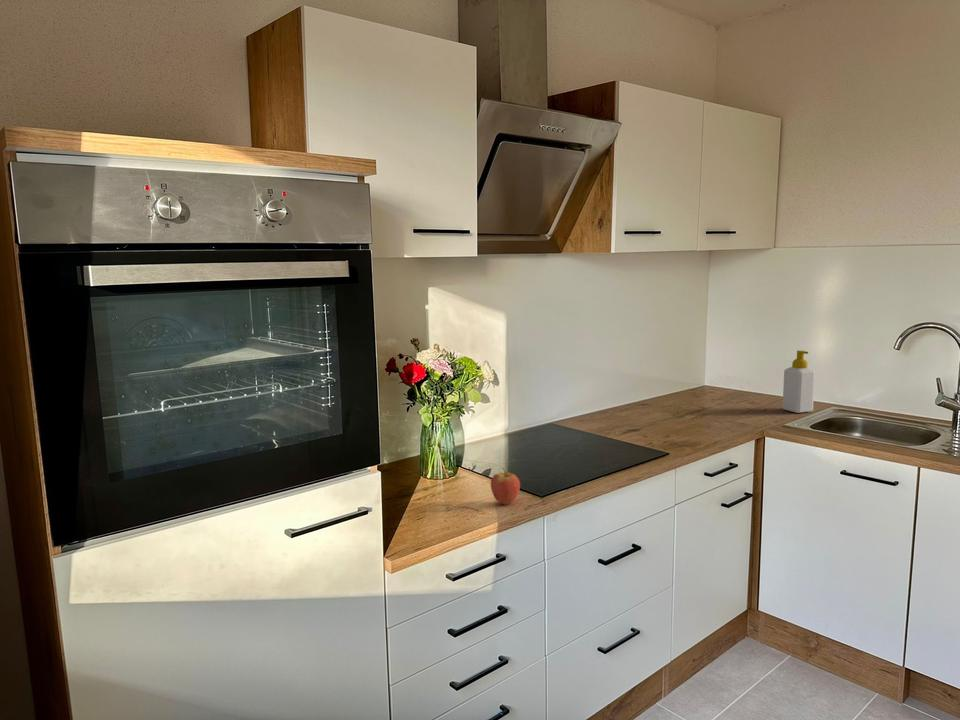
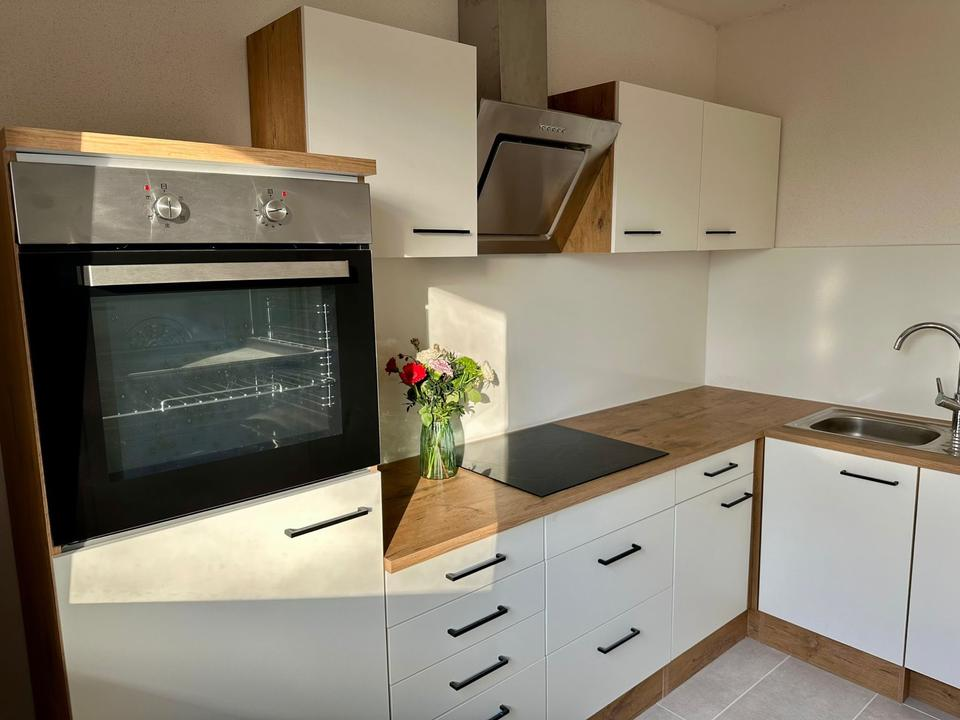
- soap bottle [782,350,816,414]
- fruit [490,466,521,505]
